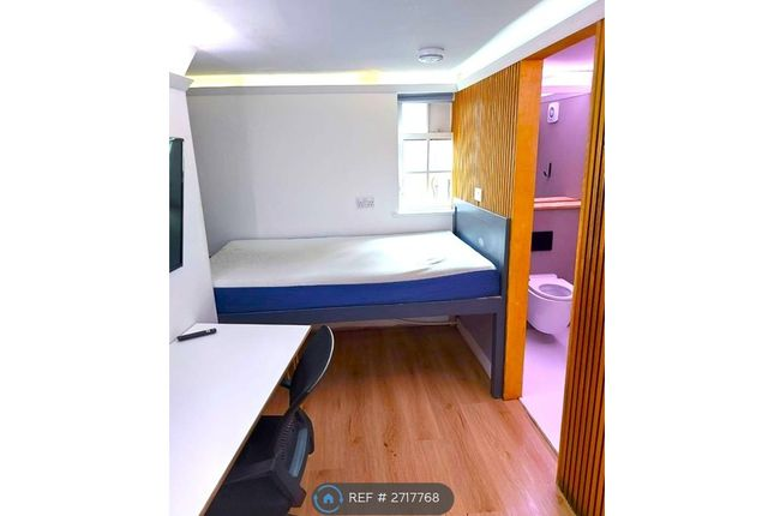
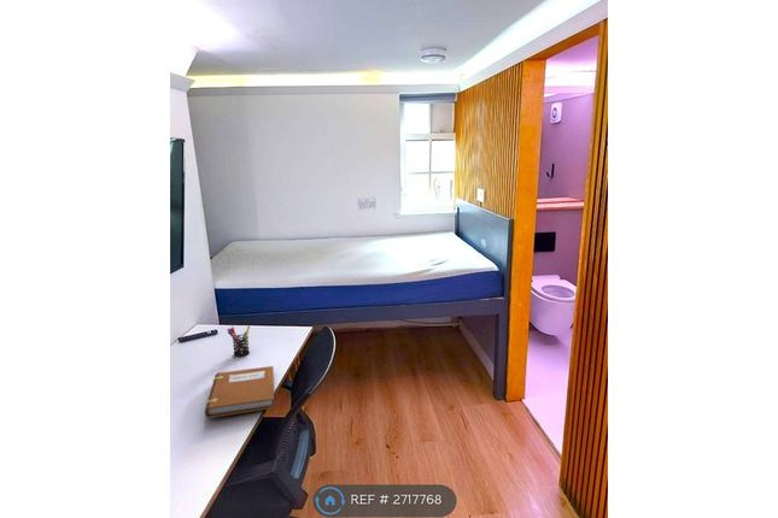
+ notebook [204,365,275,419]
+ pen holder [226,324,251,358]
